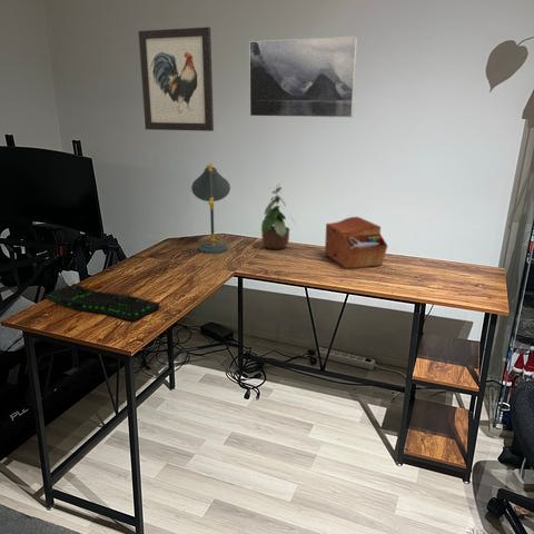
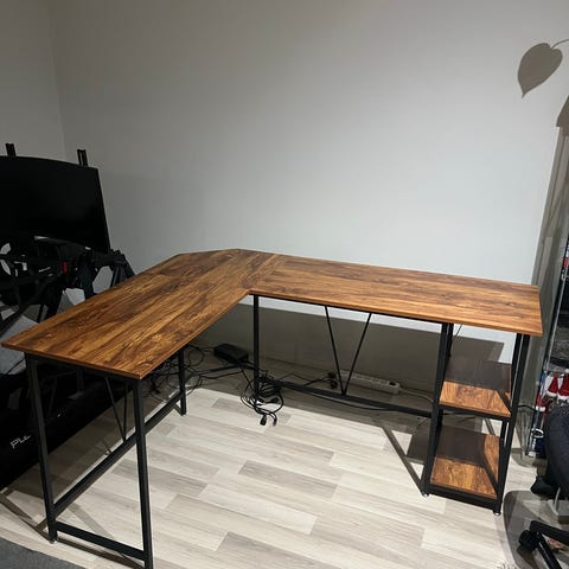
- keyboard [43,283,161,323]
- desk lamp [190,162,231,255]
- potted plant [260,182,297,250]
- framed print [248,36,358,119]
- wall art [138,26,215,132]
- sewing box [324,216,388,269]
